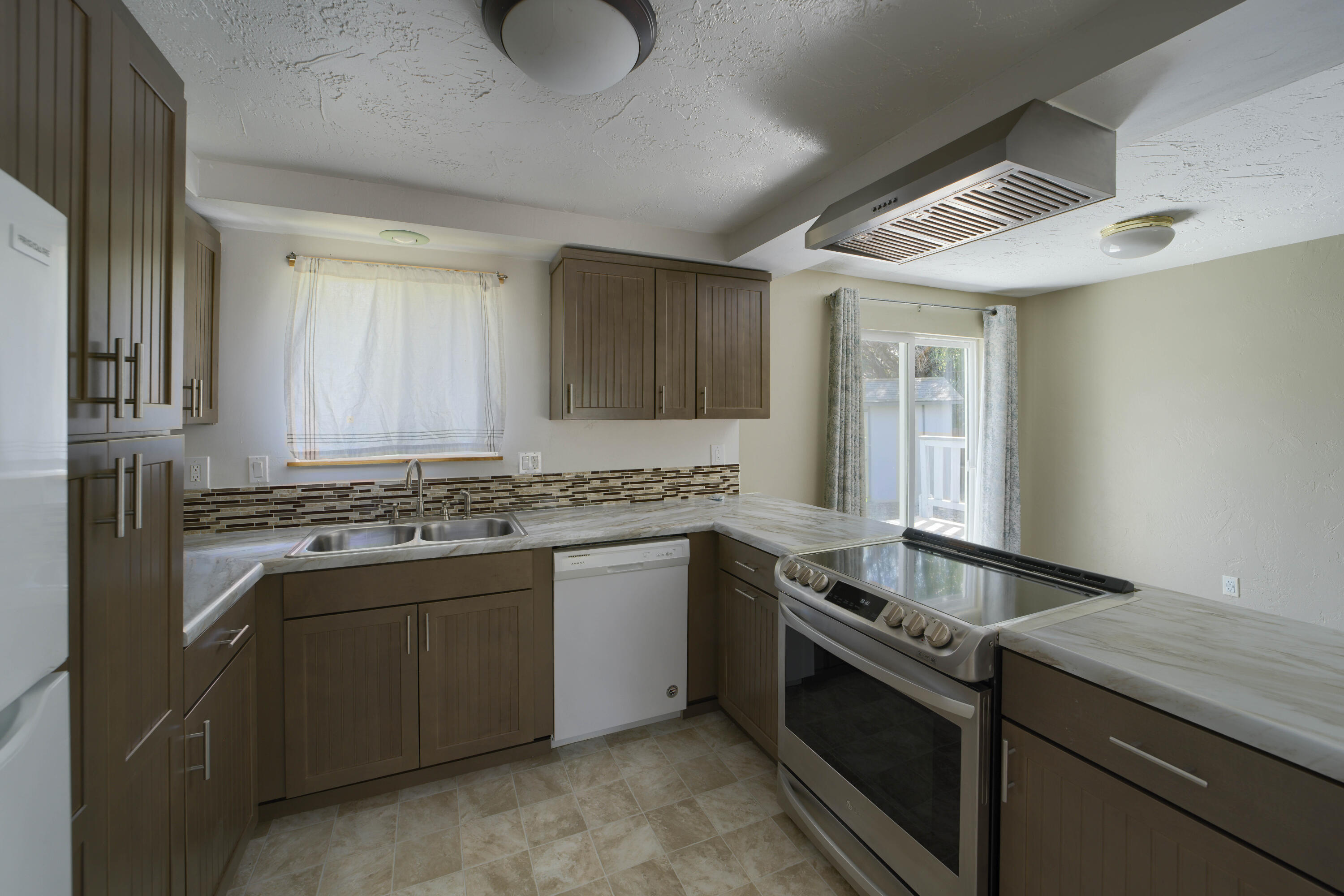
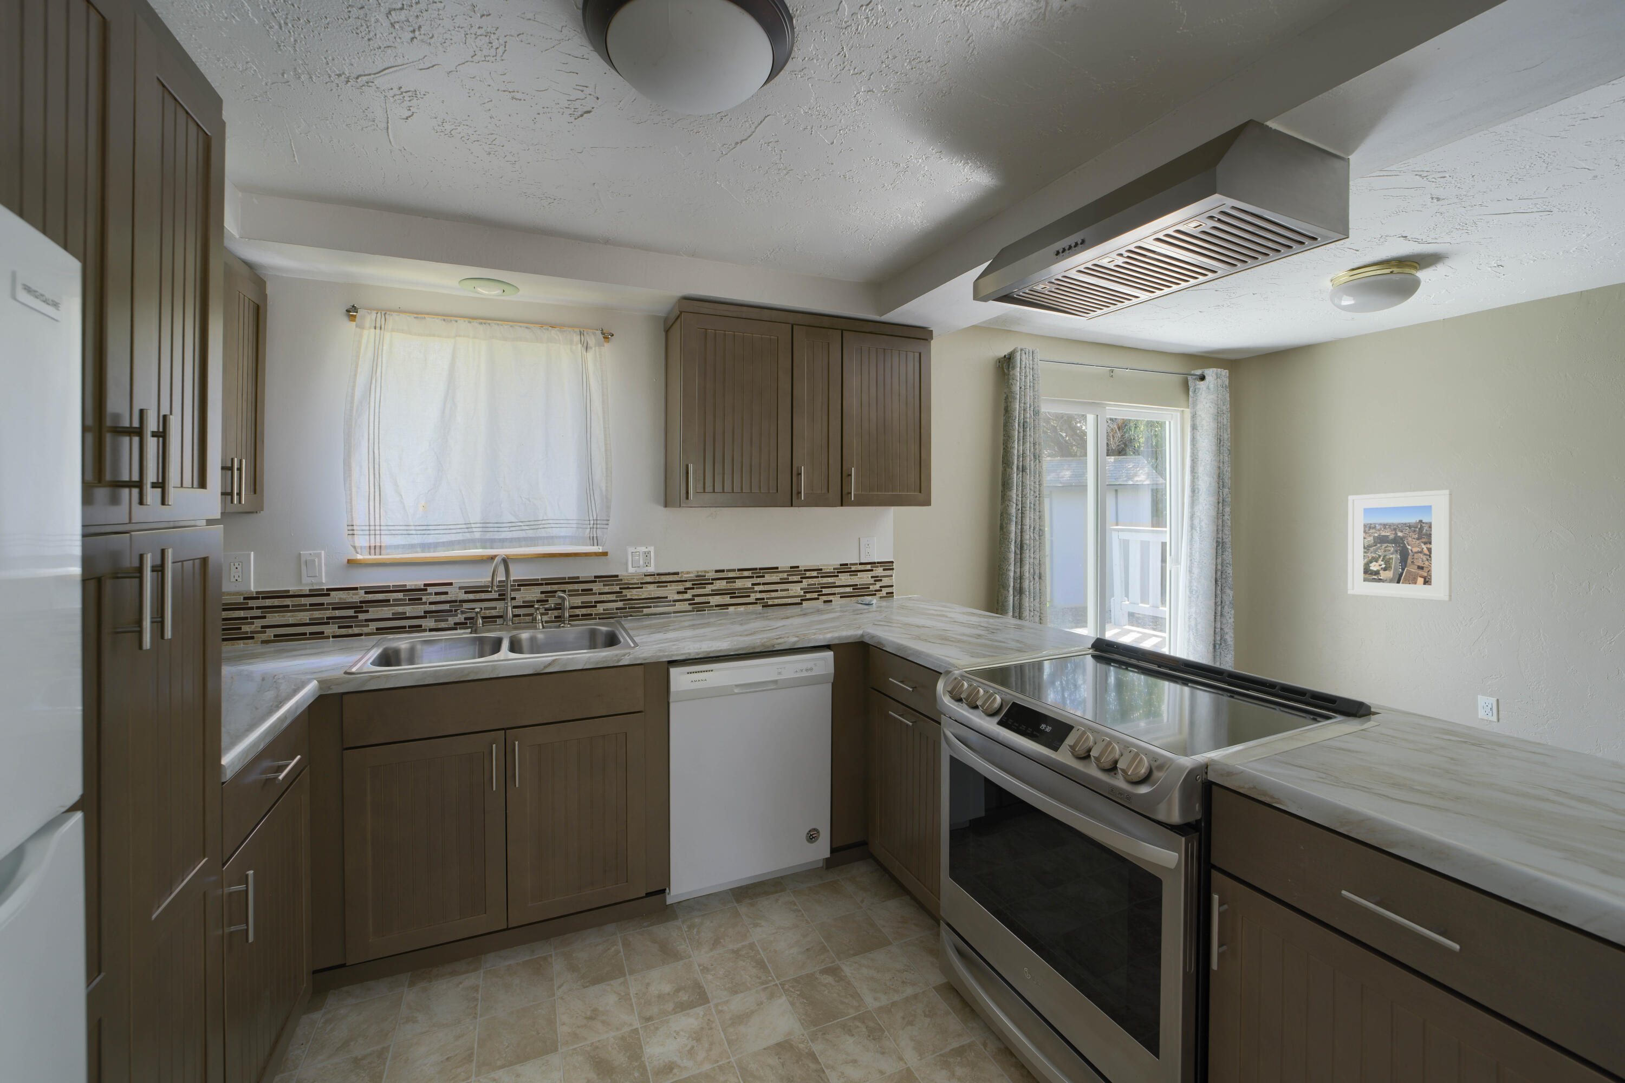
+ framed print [1348,490,1452,602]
